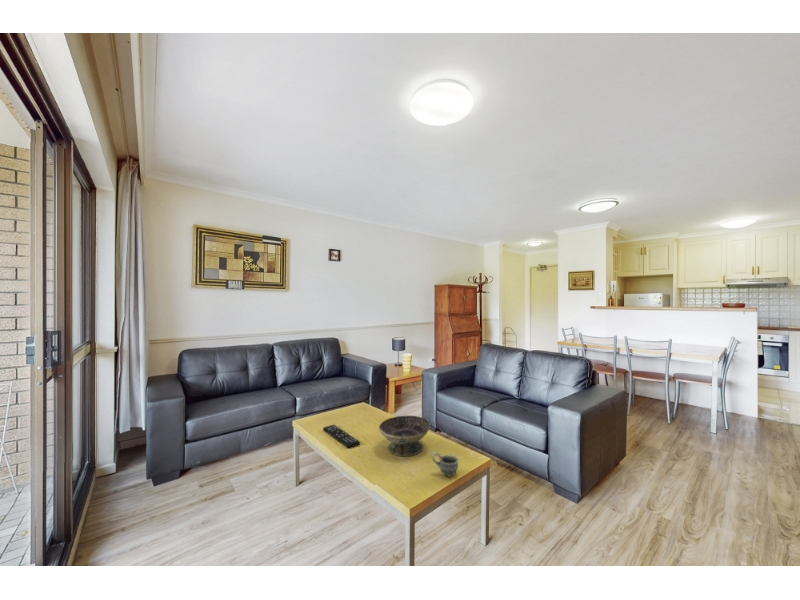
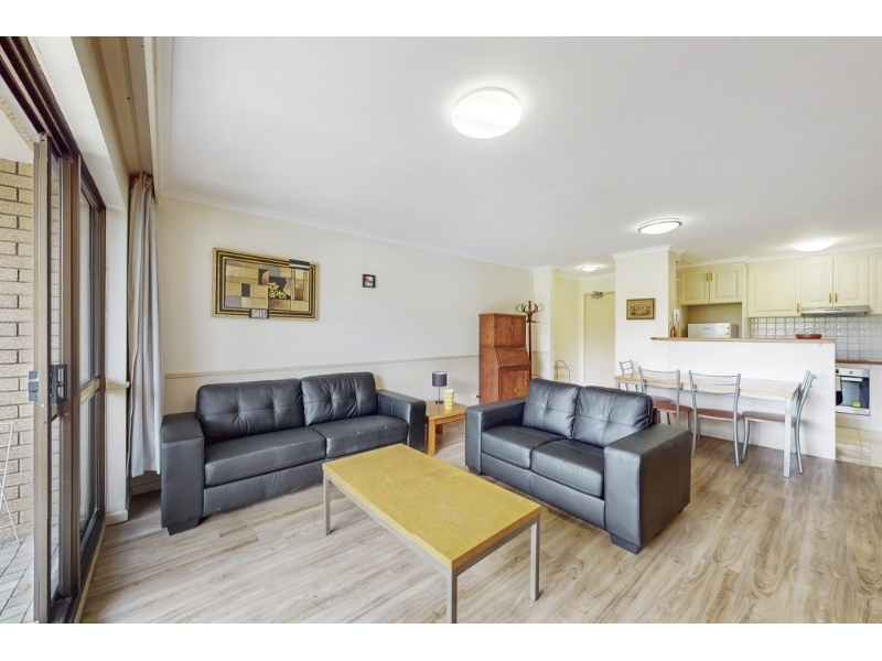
- remote control [322,424,361,449]
- decorative bowl [378,415,431,457]
- cup [431,451,460,477]
